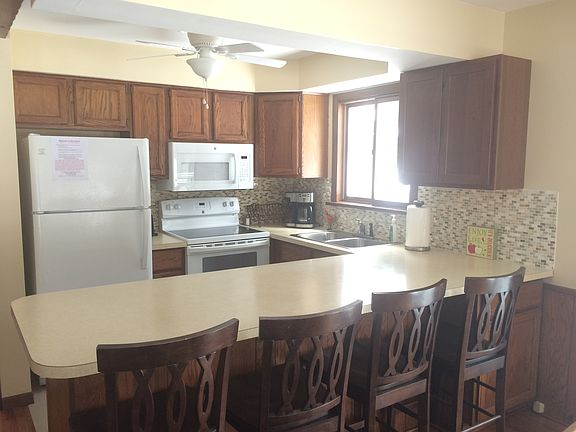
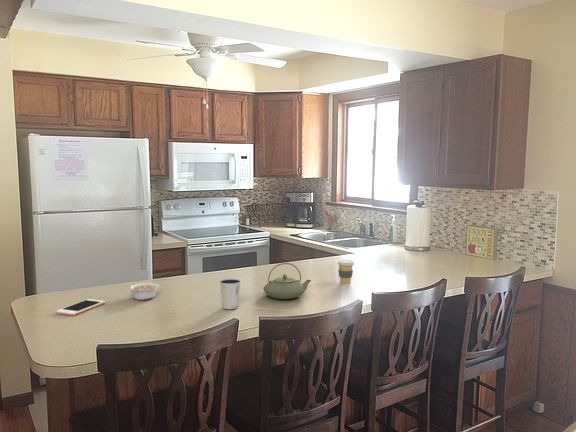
+ cell phone [55,298,106,316]
+ legume [128,282,160,301]
+ teapot [263,262,312,300]
+ dixie cup [219,278,242,310]
+ coffee cup [337,259,355,285]
